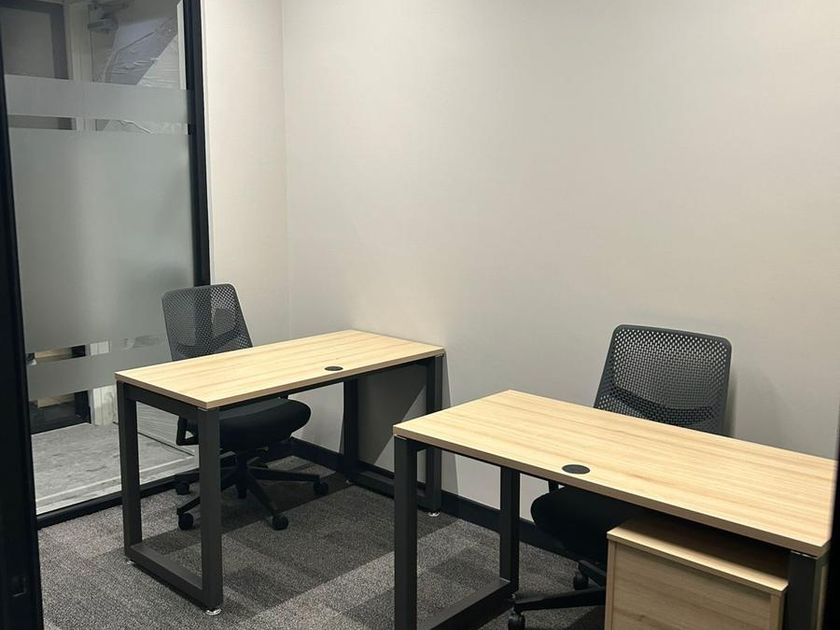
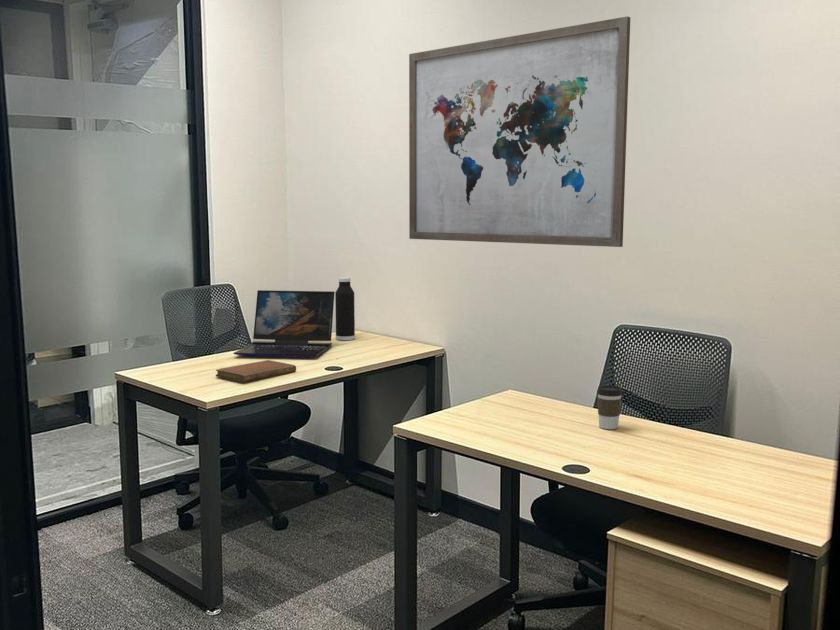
+ notebook [215,359,297,383]
+ water bottle [334,276,356,341]
+ laptop [233,289,336,359]
+ wall art [408,15,631,248]
+ coffee cup [596,385,623,430]
